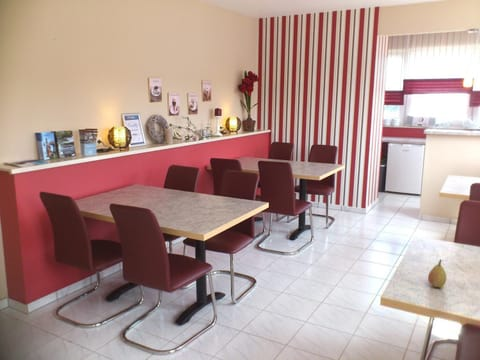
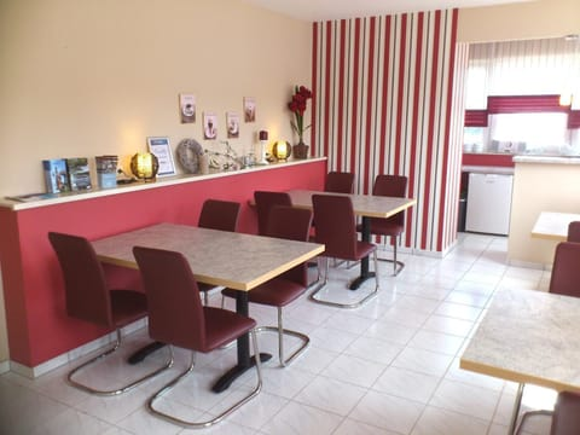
- fruit [427,258,447,288]
